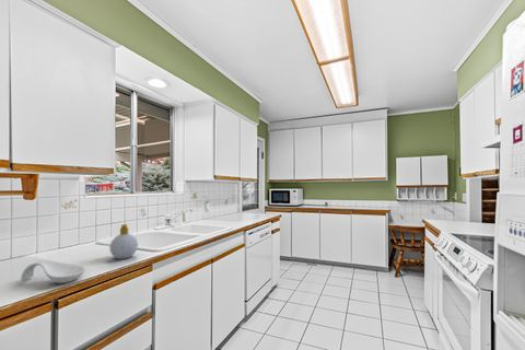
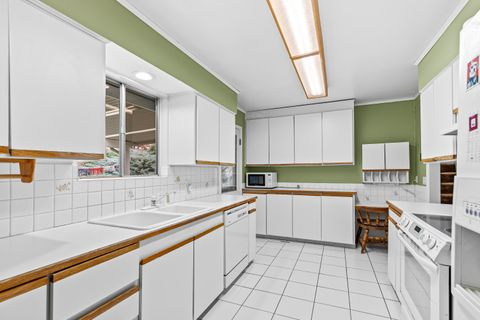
- soap bottle [108,223,139,260]
- spoon rest [20,259,86,284]
